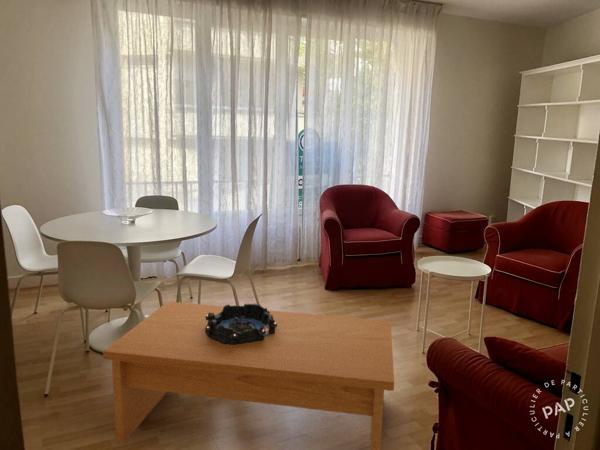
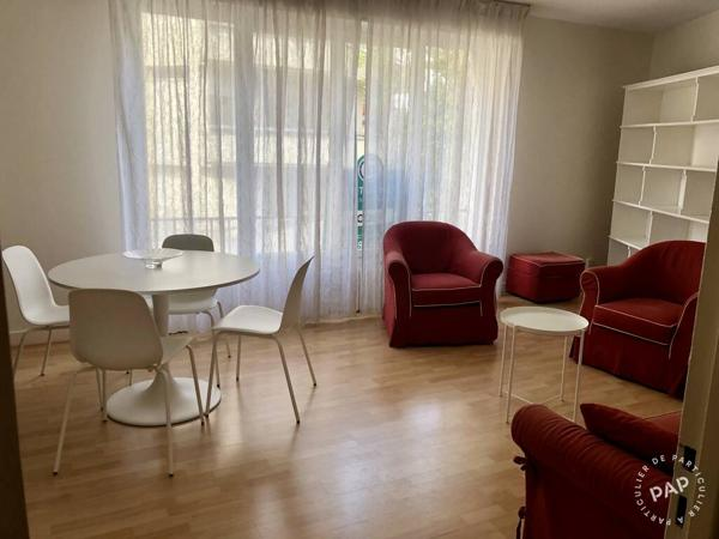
- coffee table [102,301,395,450]
- decorative bowl [205,303,277,345]
